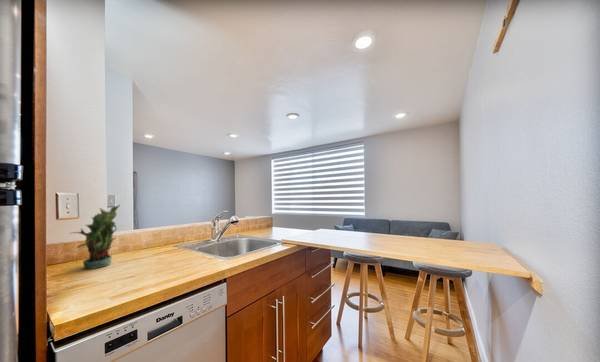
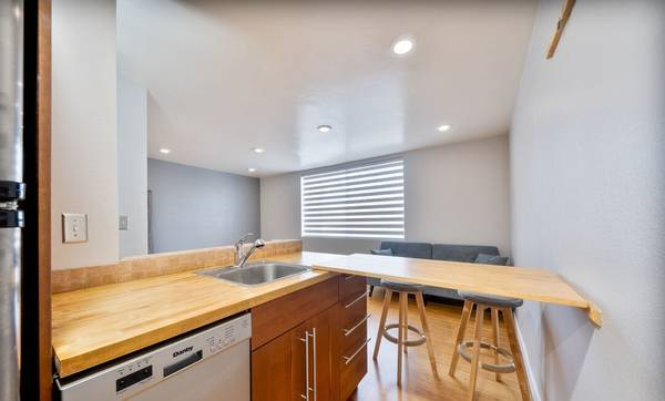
- potted plant [69,204,121,270]
